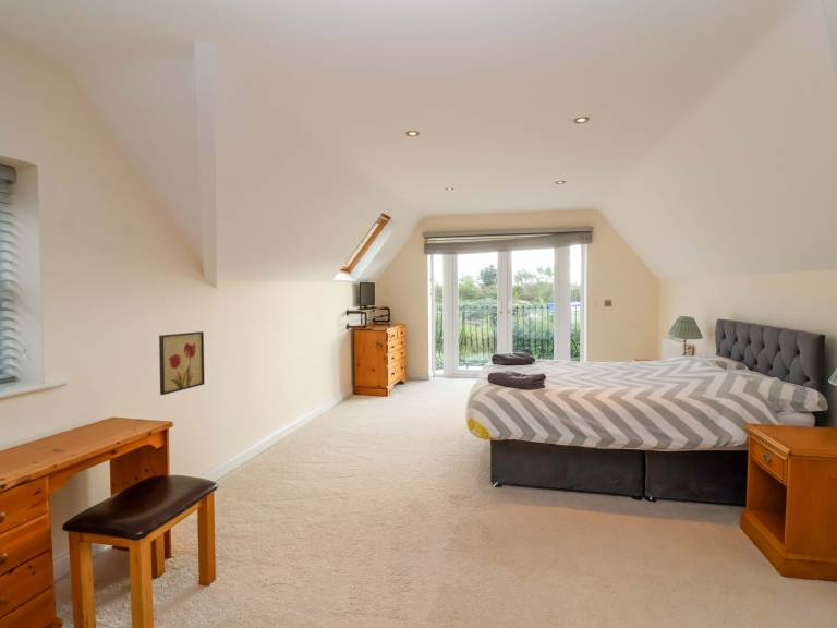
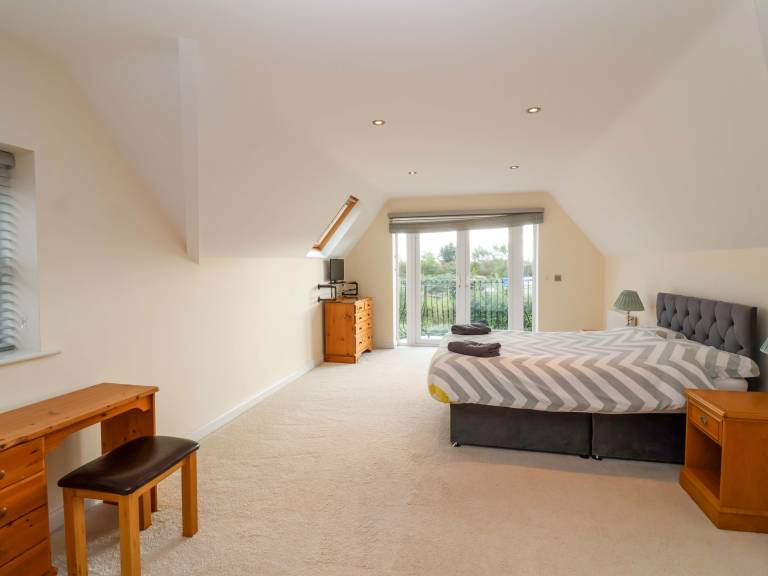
- wall art [158,330,205,396]
